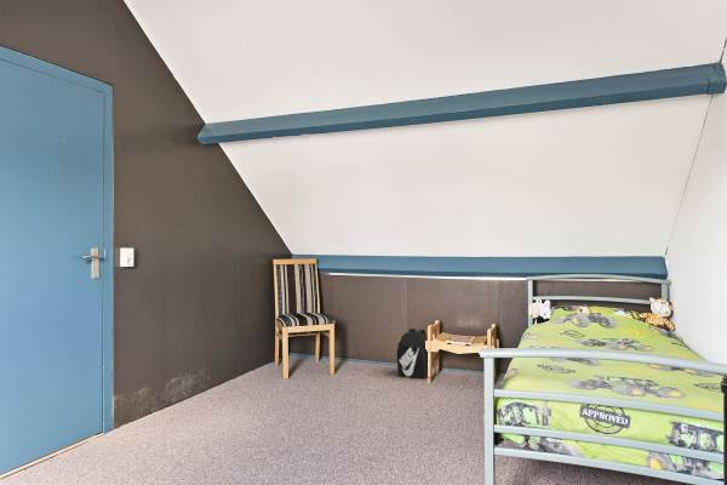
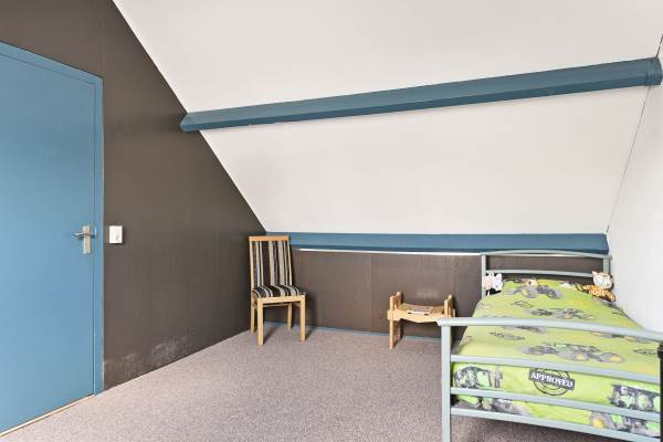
- backpack [396,327,429,380]
